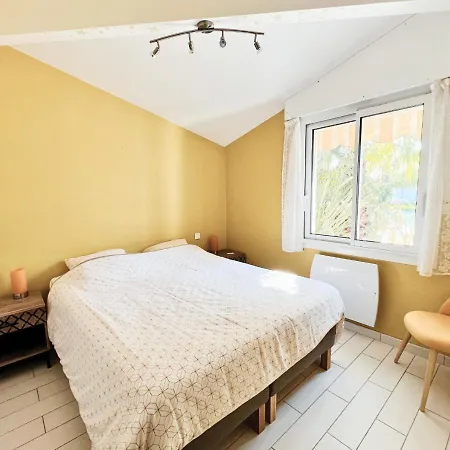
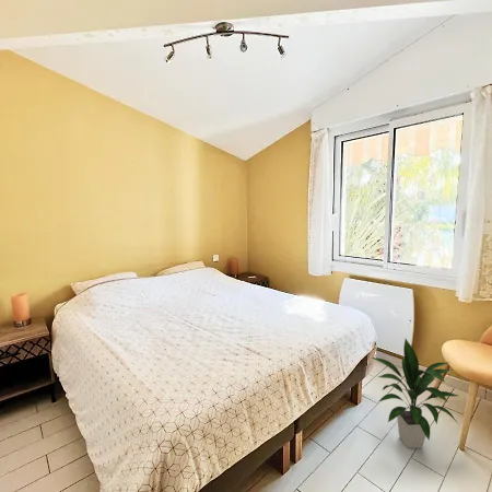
+ indoor plant [371,338,459,449]
